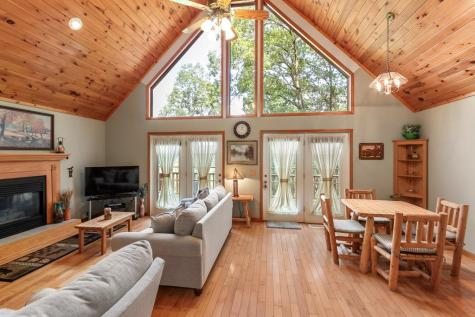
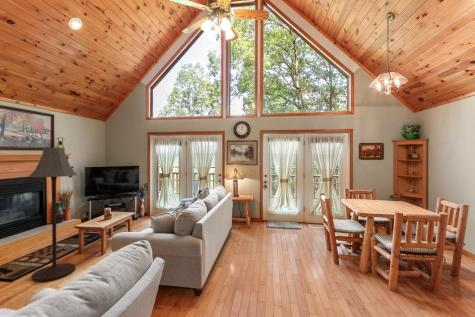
+ floor lamp [28,147,78,283]
